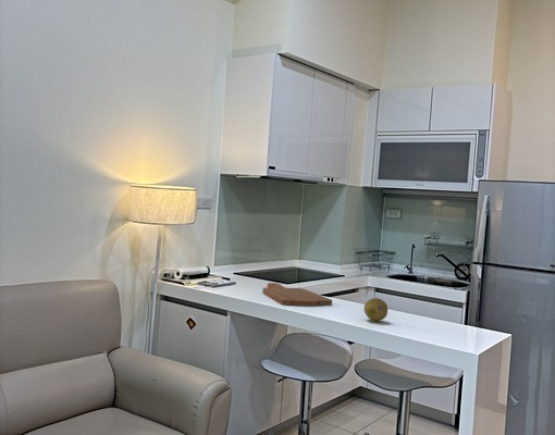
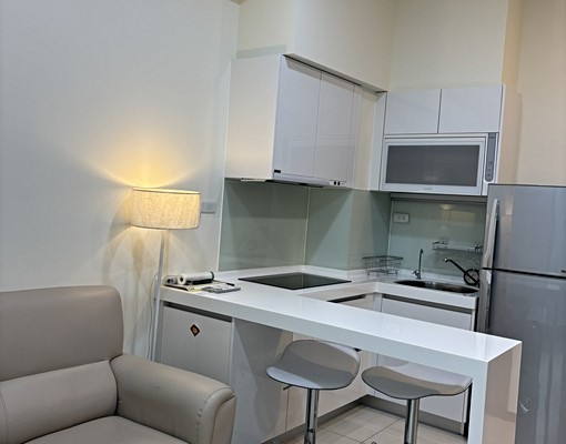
- fruit [363,297,388,322]
- cutting board [261,282,333,307]
